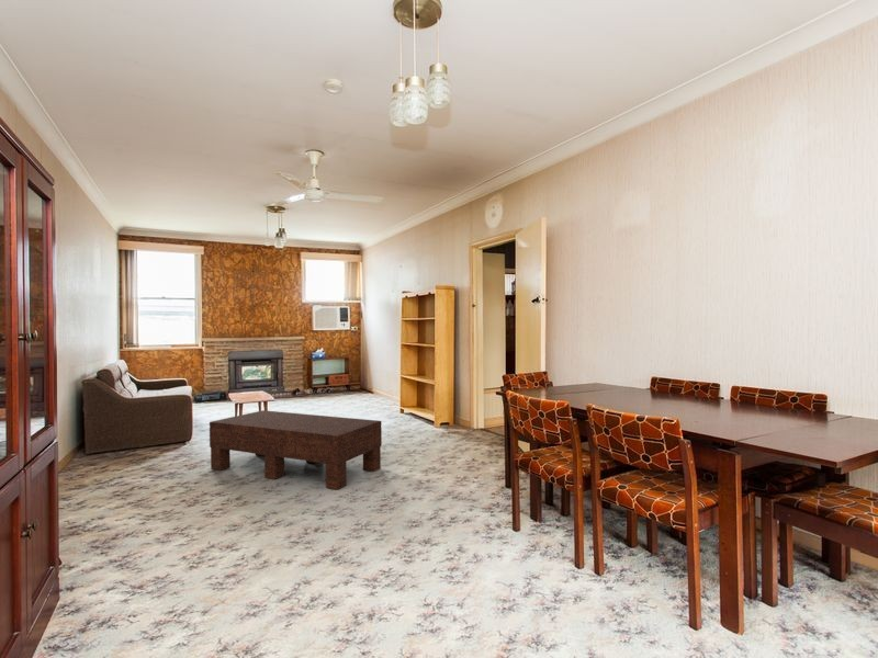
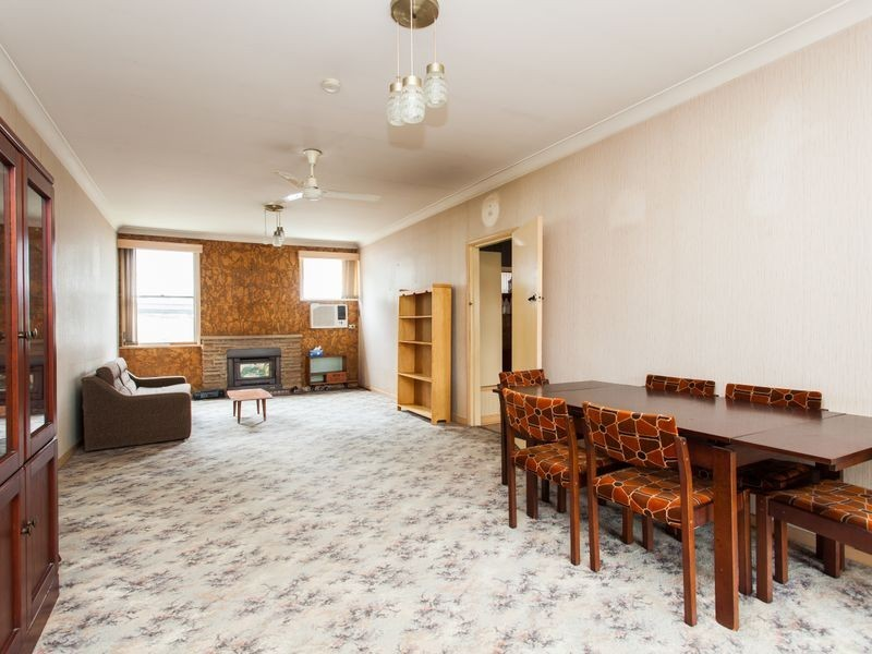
- coffee table [209,409,383,491]
